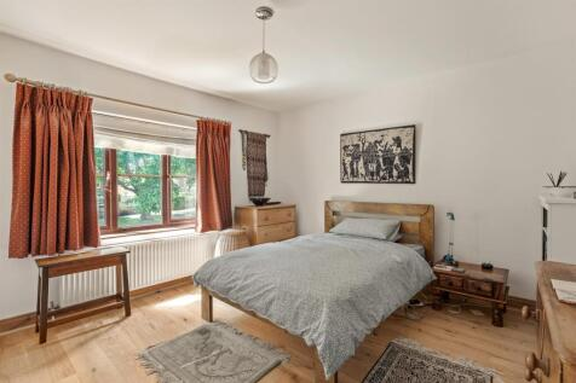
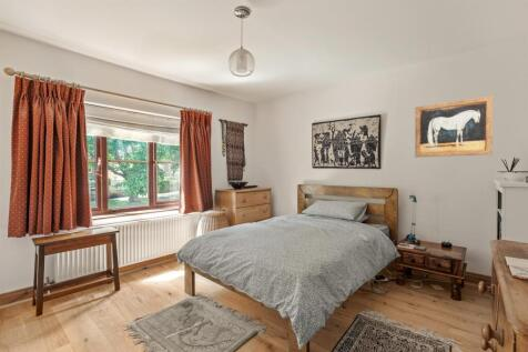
+ wall art [414,94,494,159]
